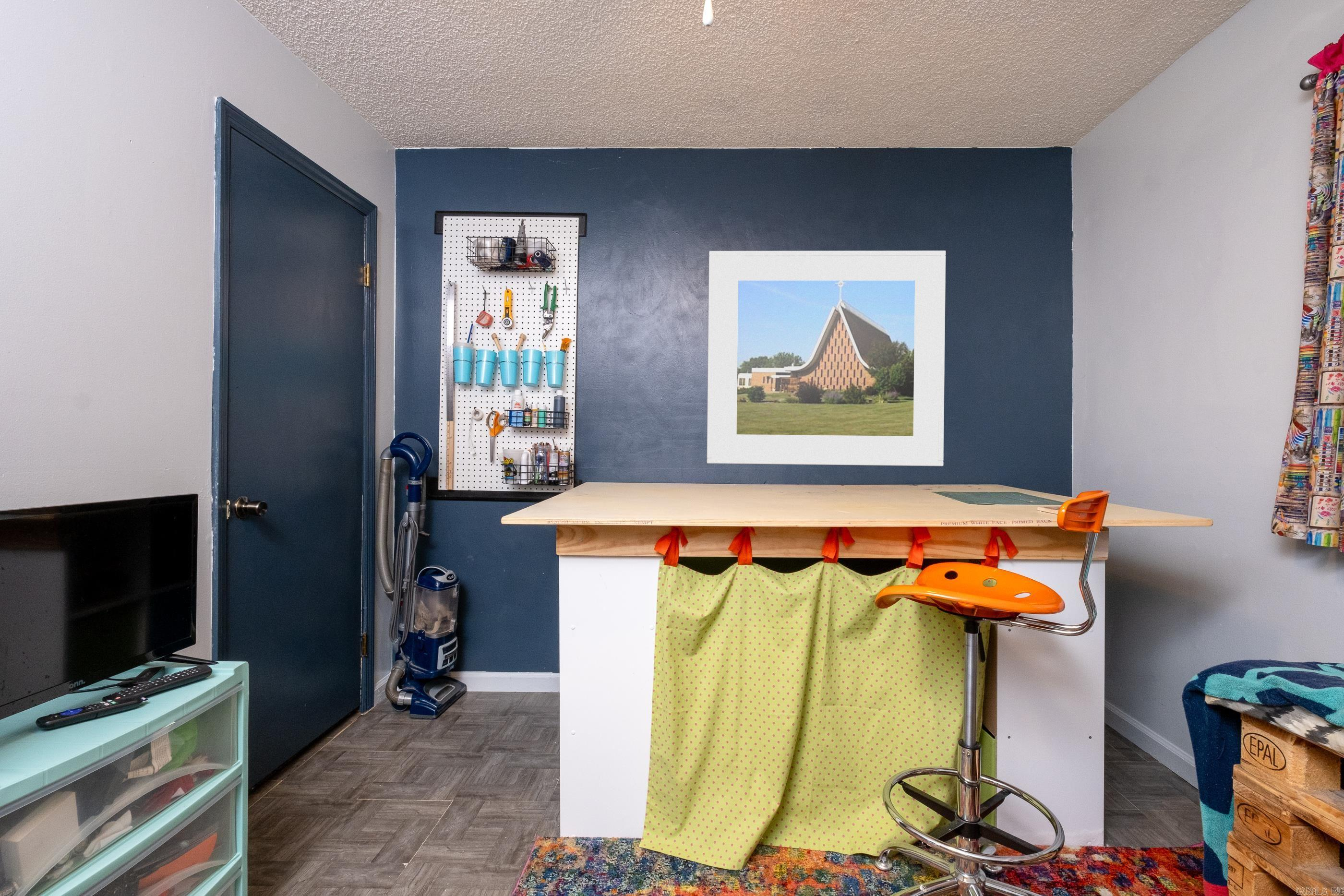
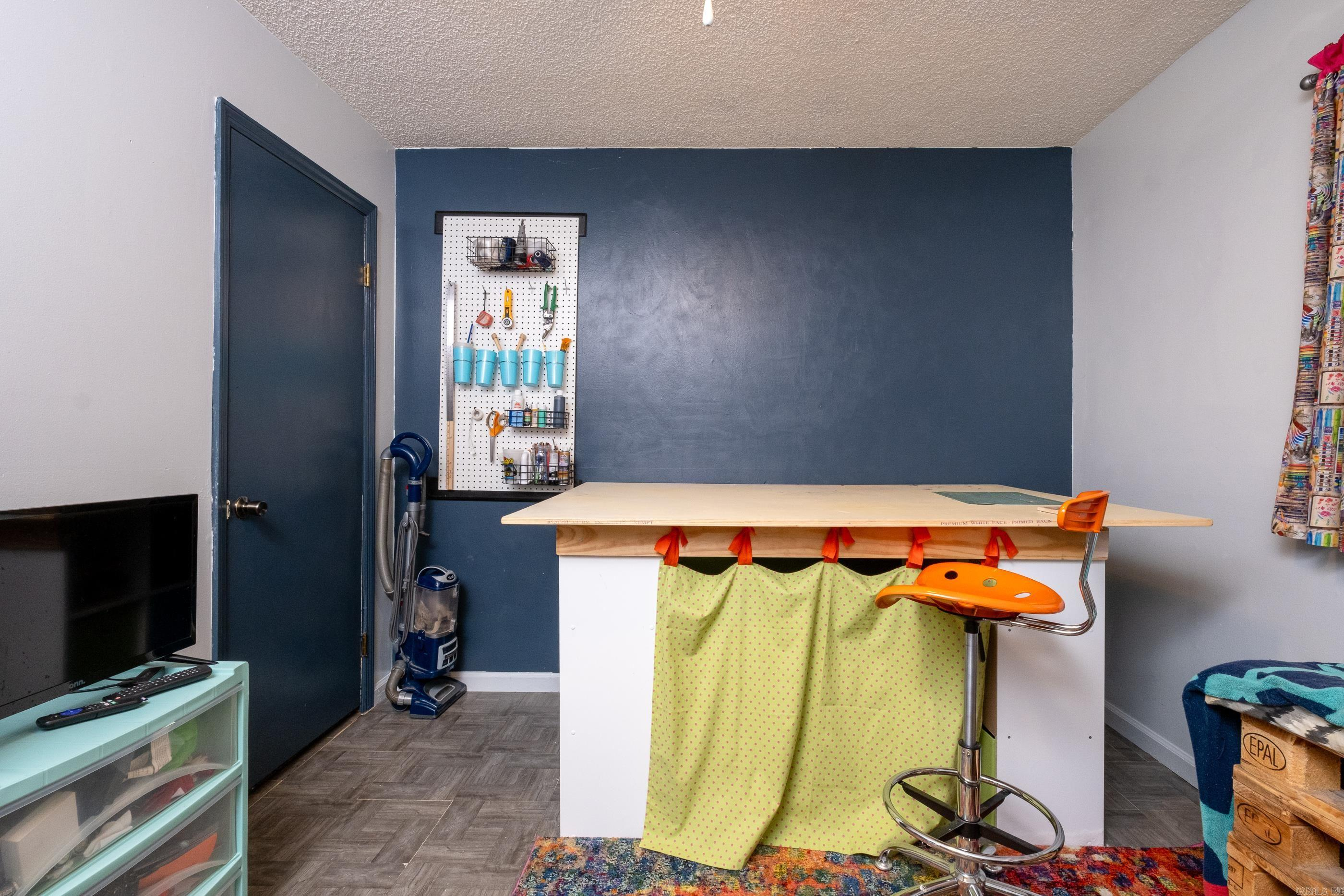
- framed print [707,250,946,466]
